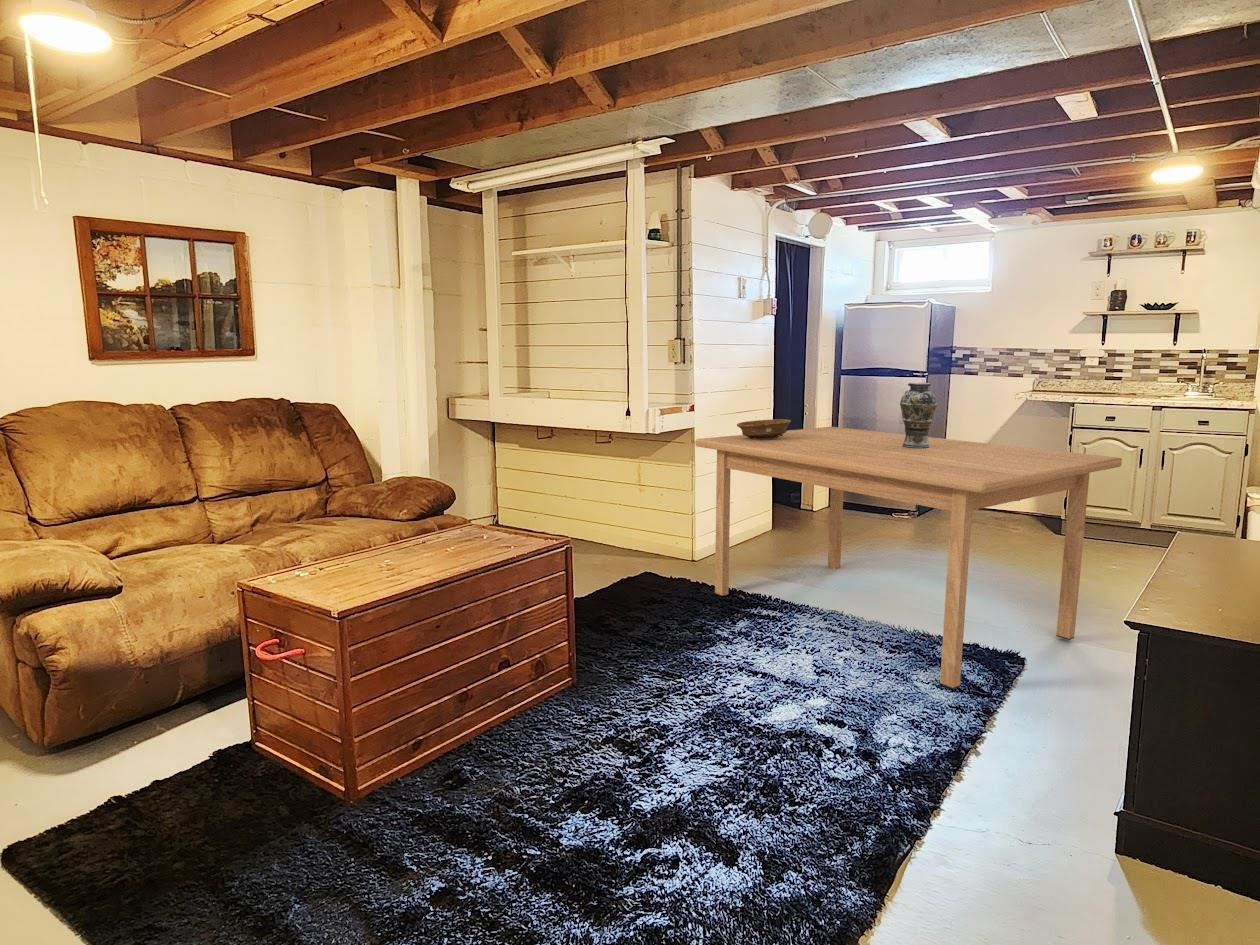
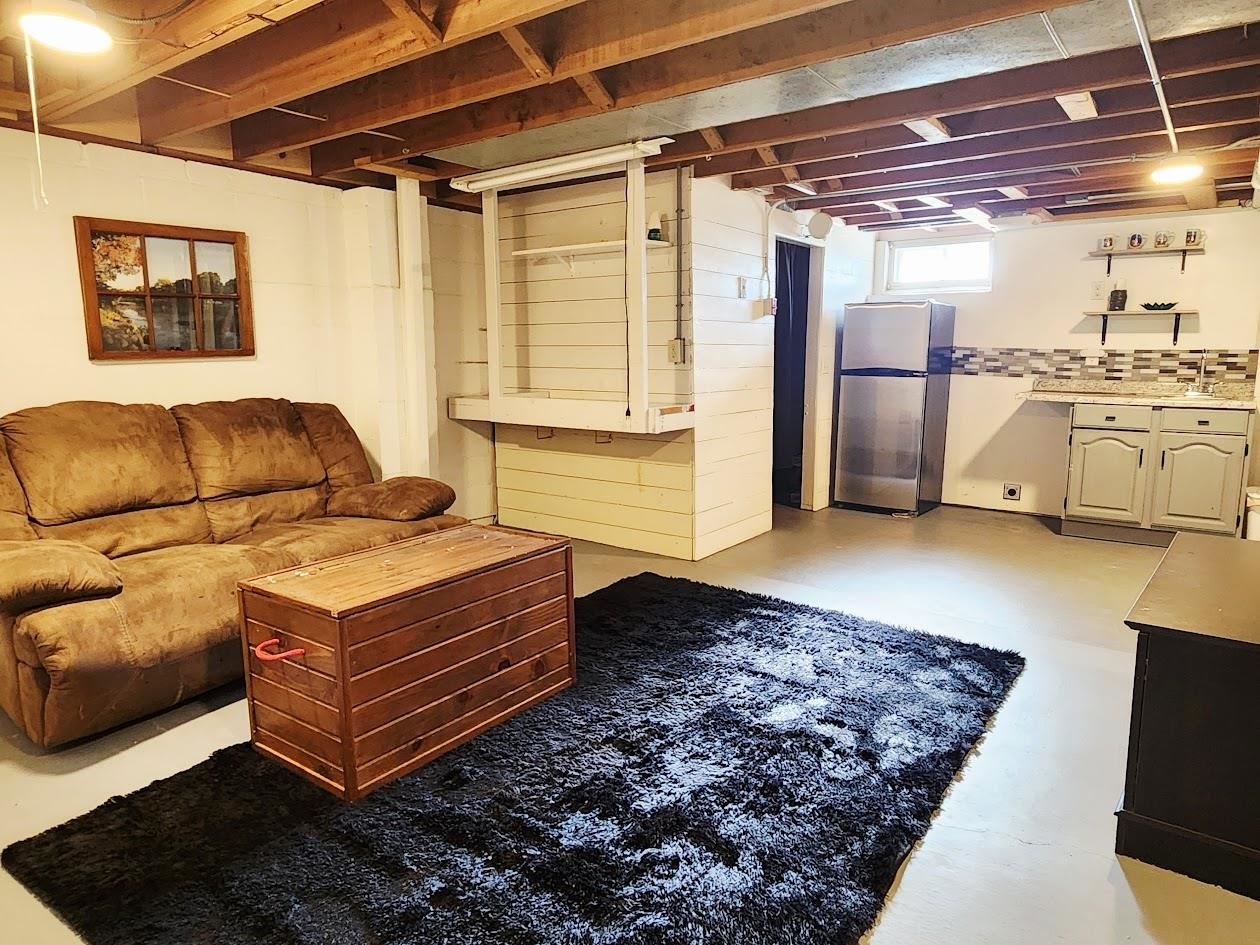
- vase [899,382,938,449]
- table [694,426,1123,690]
- decorative bowl [736,418,792,440]
